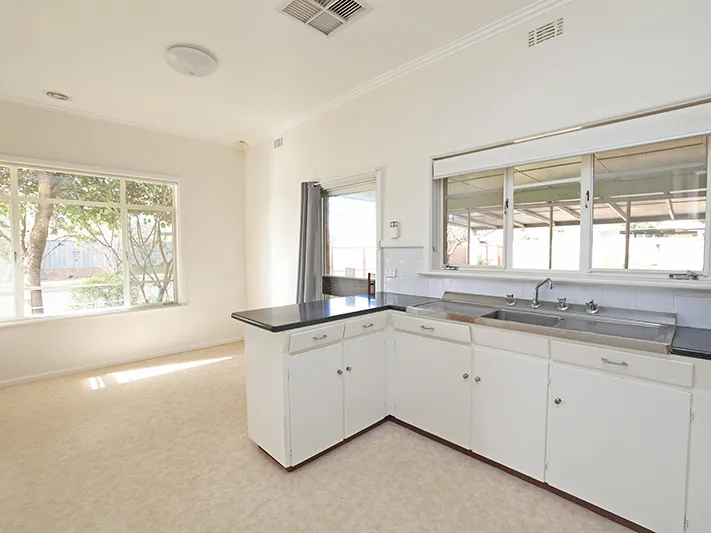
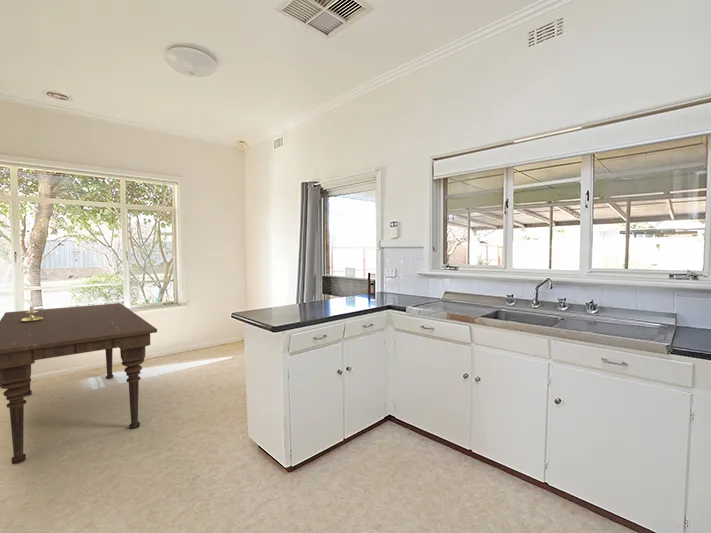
+ candle holder [21,300,43,322]
+ dining table [0,302,158,465]
